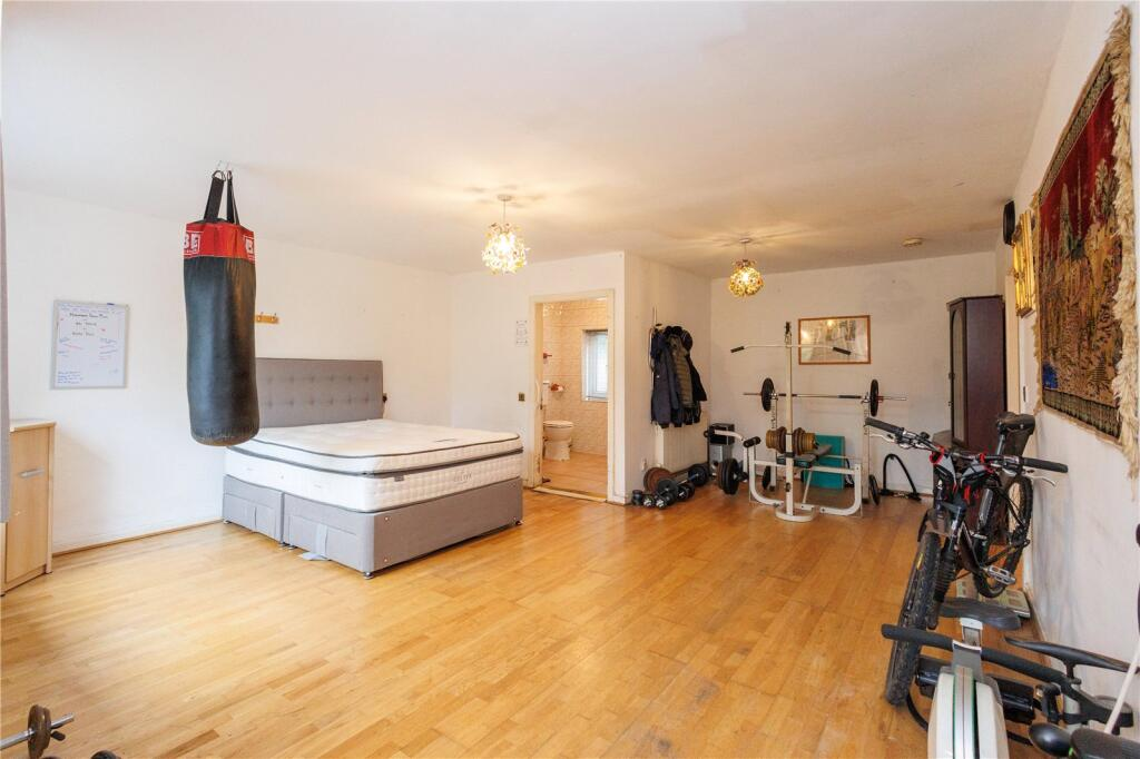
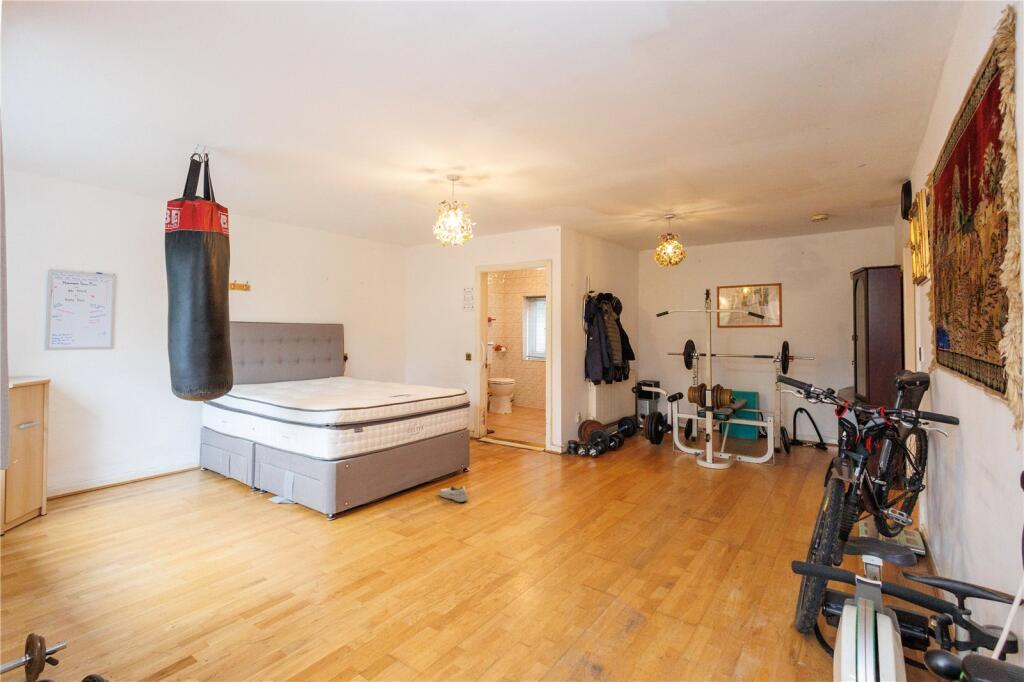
+ shoe [438,485,469,503]
